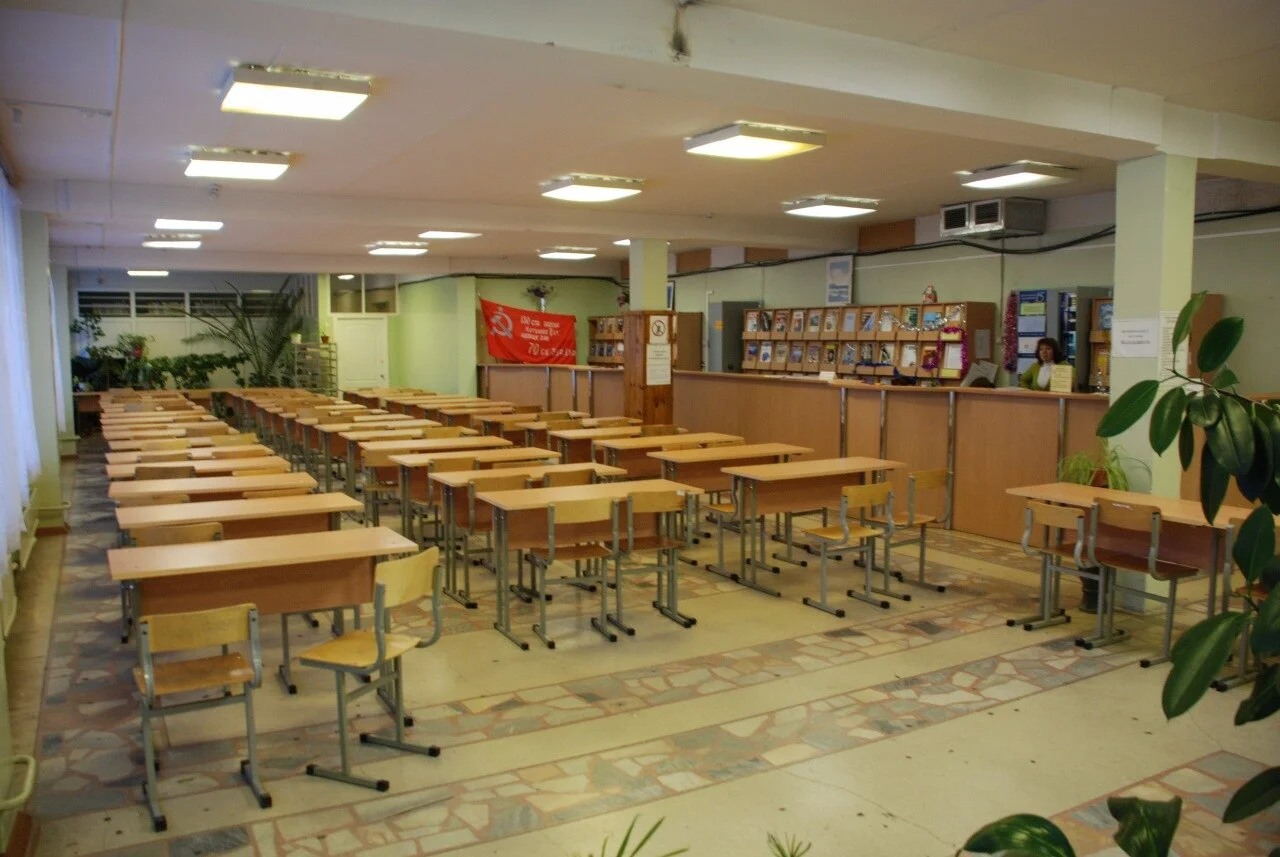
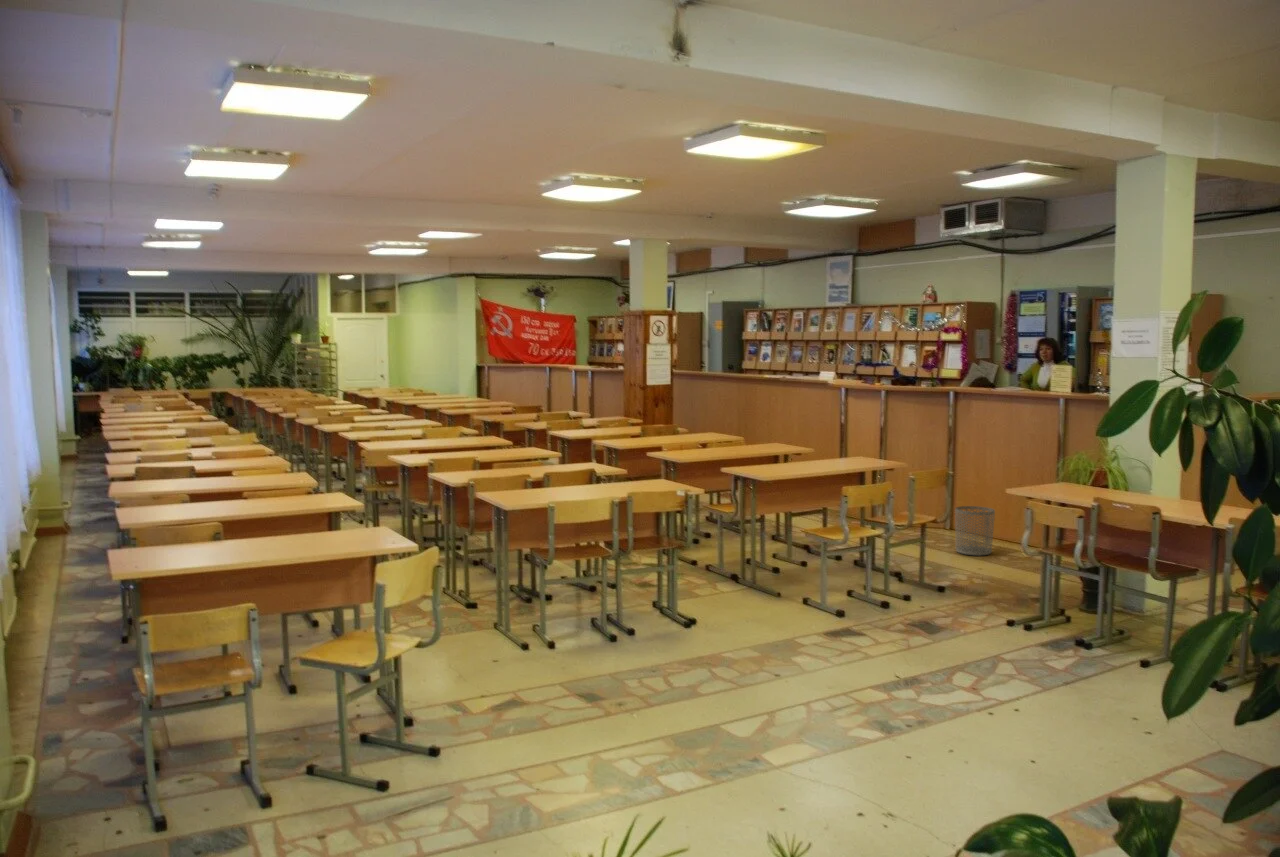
+ waste bin [954,505,996,557]
